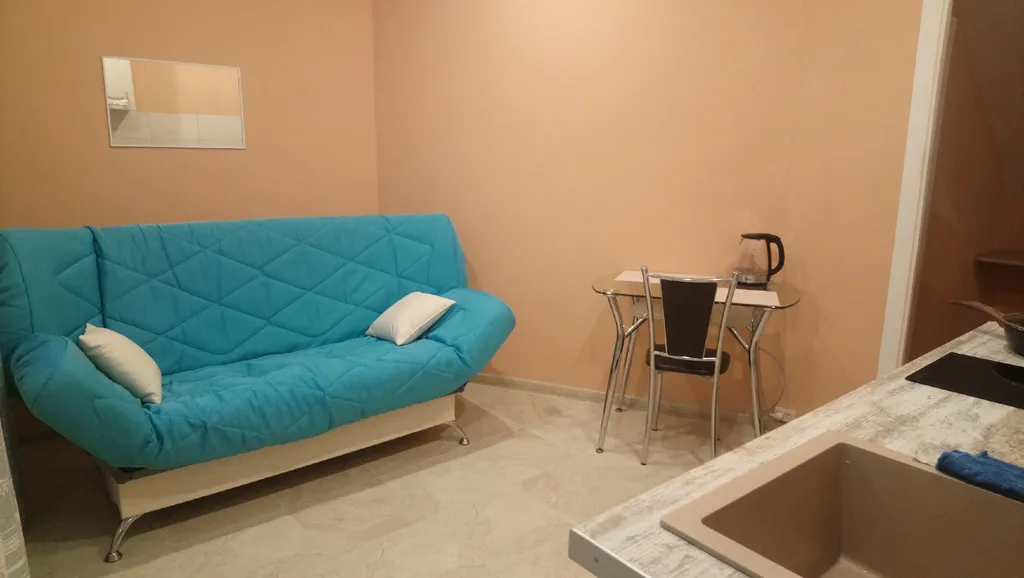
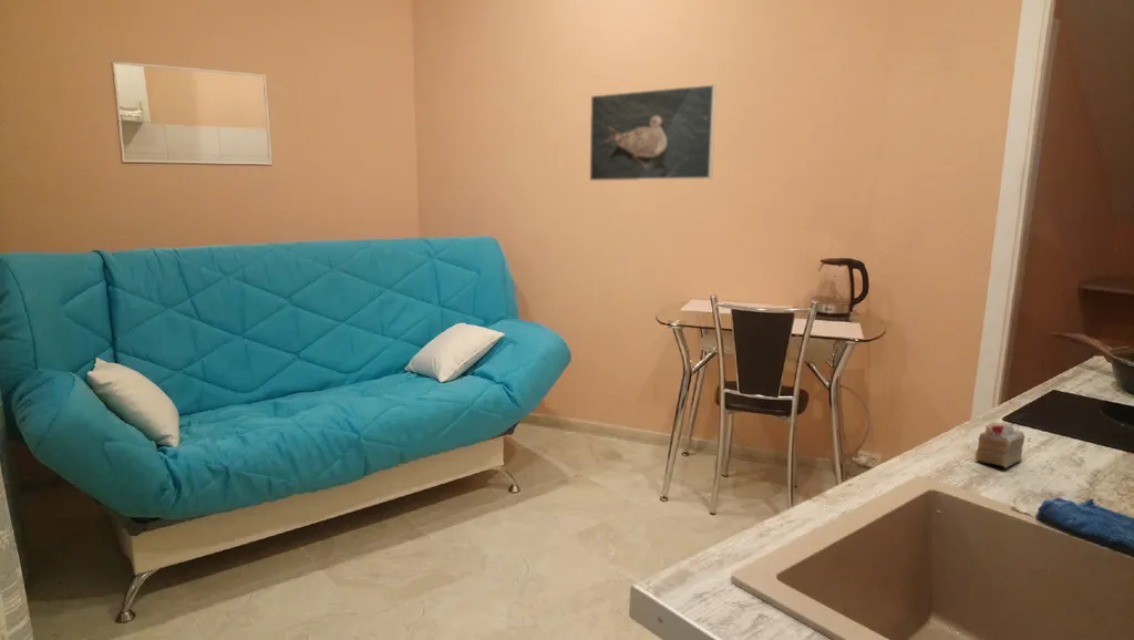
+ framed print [589,83,718,182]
+ cake slice [975,421,1027,469]
